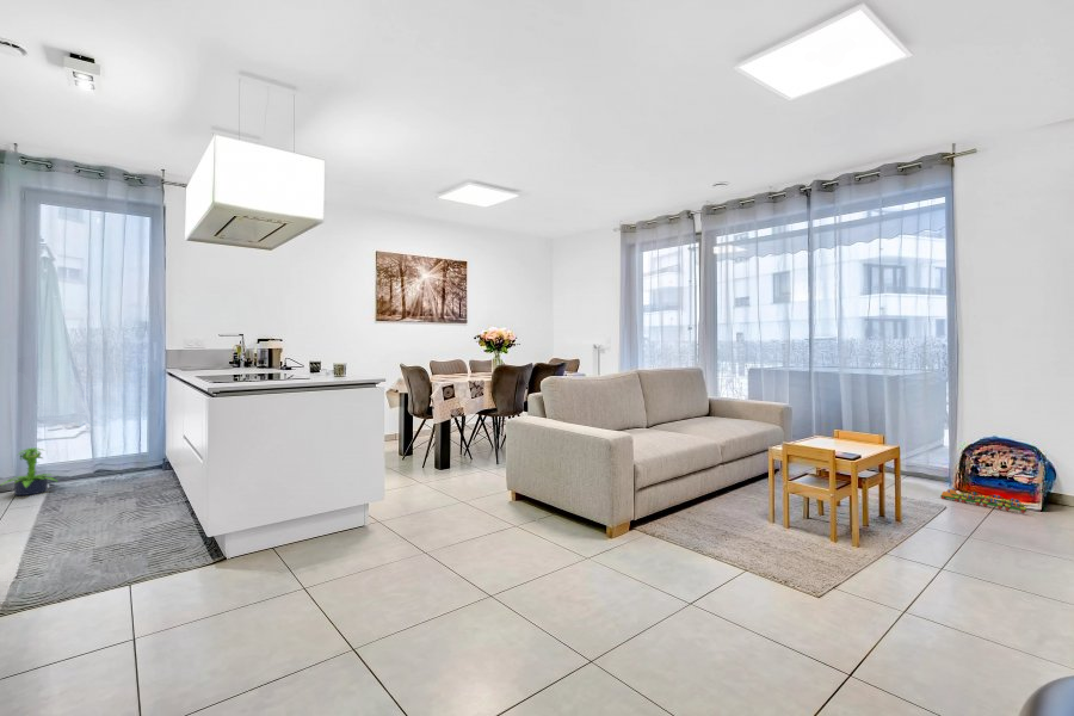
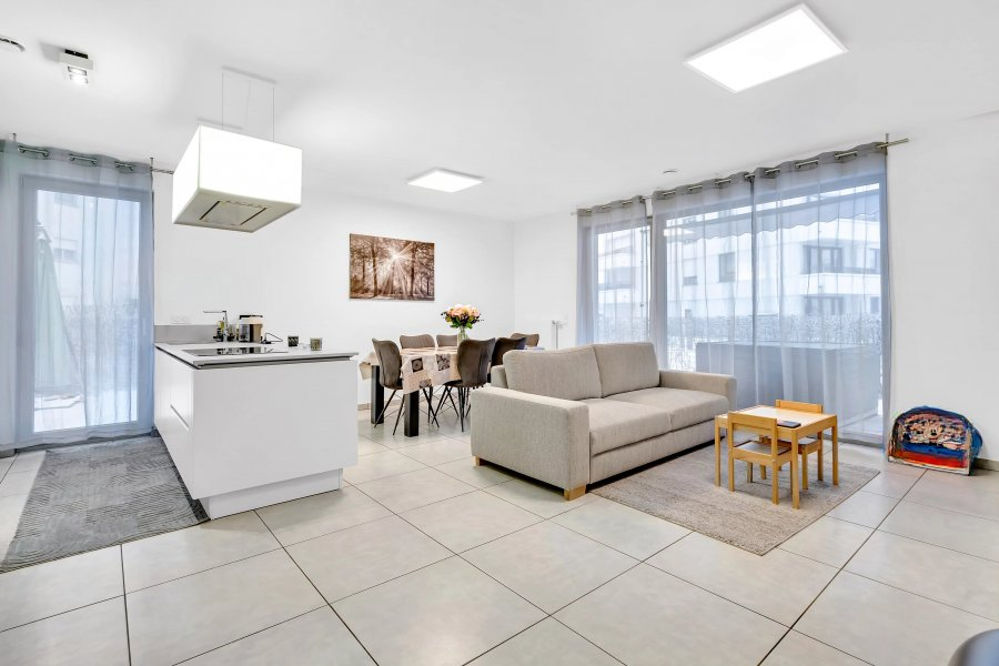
- potted plant [0,446,60,496]
- toy train [939,487,1027,514]
